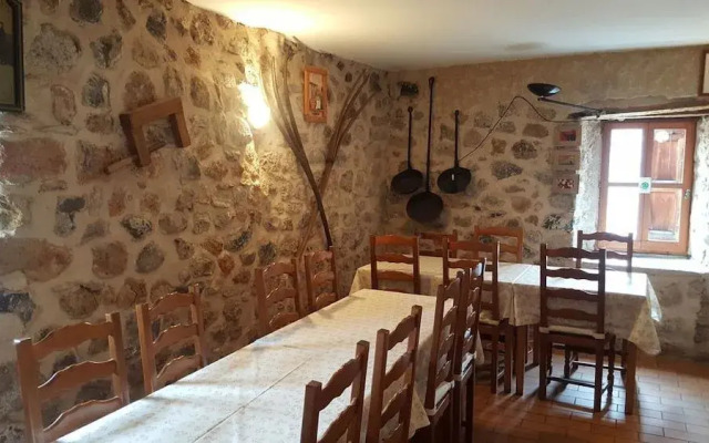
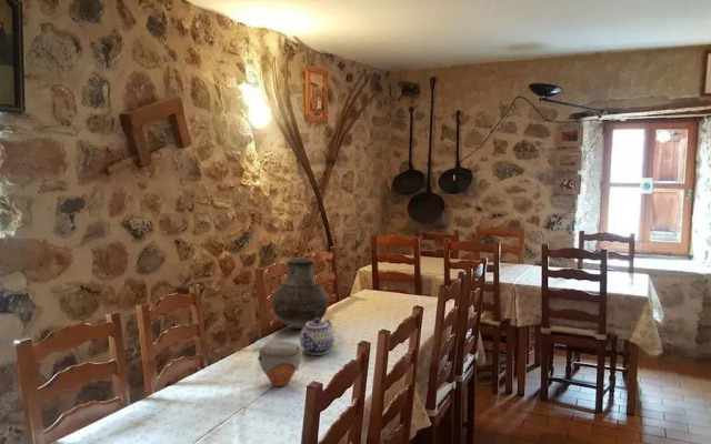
+ teapot [299,317,336,356]
+ jar [257,339,303,387]
+ vase [271,256,330,330]
